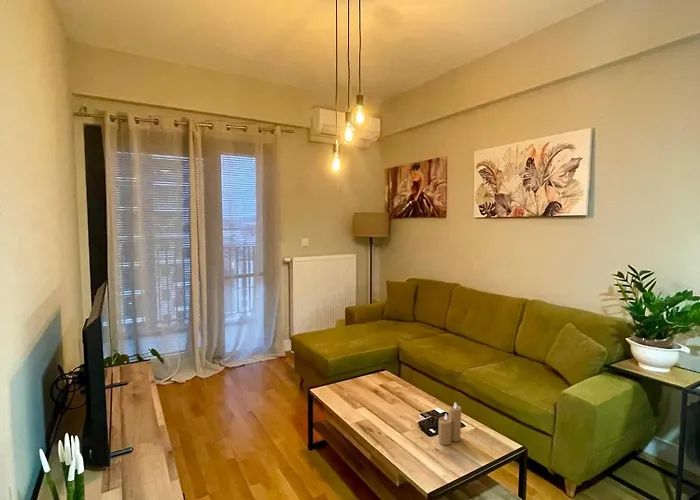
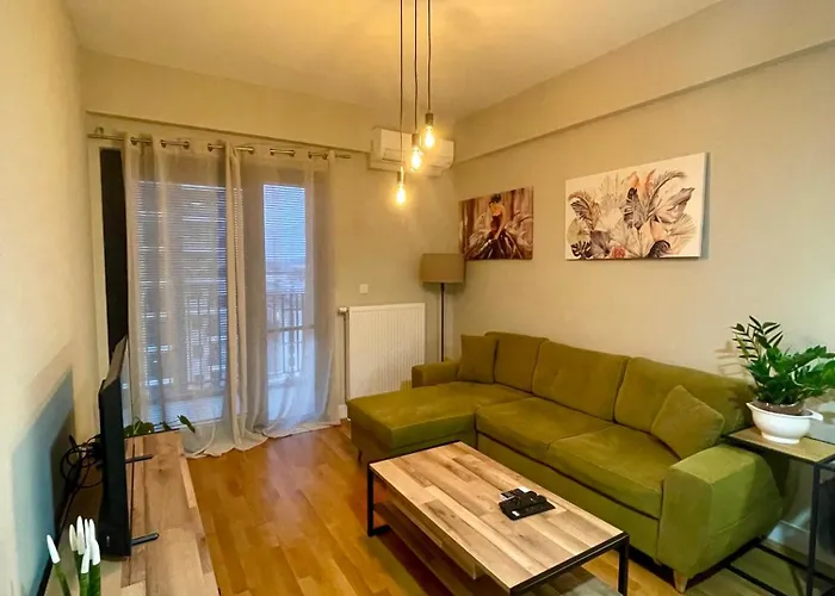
- candle [437,401,462,446]
